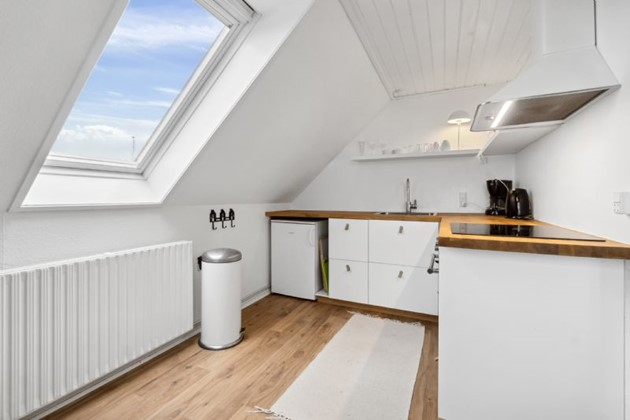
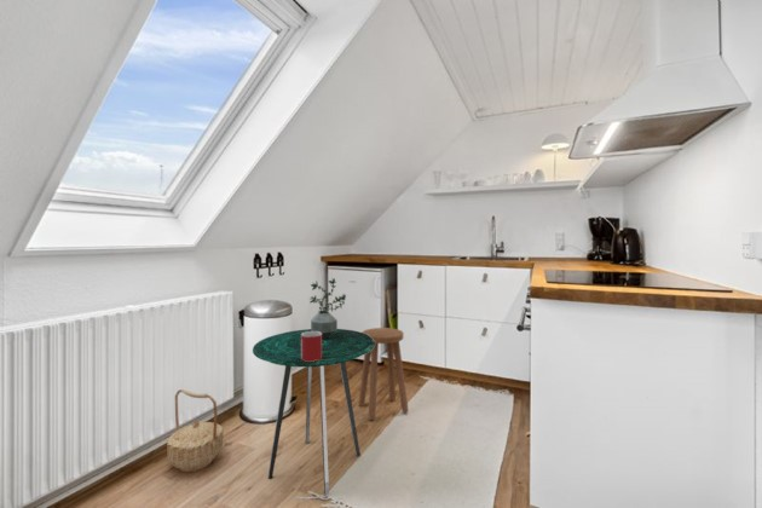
+ stool [357,327,410,421]
+ side table [252,328,375,496]
+ mug [301,331,322,362]
+ potted plant [308,277,347,339]
+ basket [166,388,225,474]
